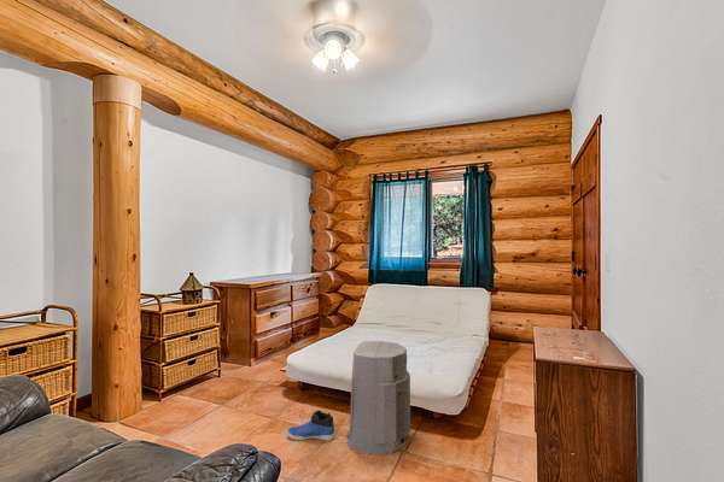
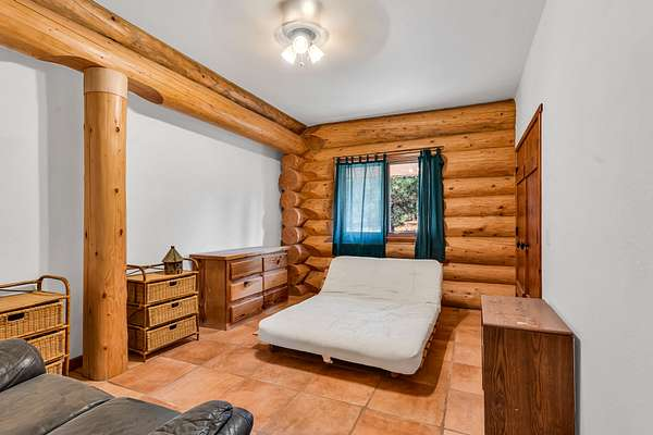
- sneaker [286,410,335,442]
- air purifier [345,340,411,455]
